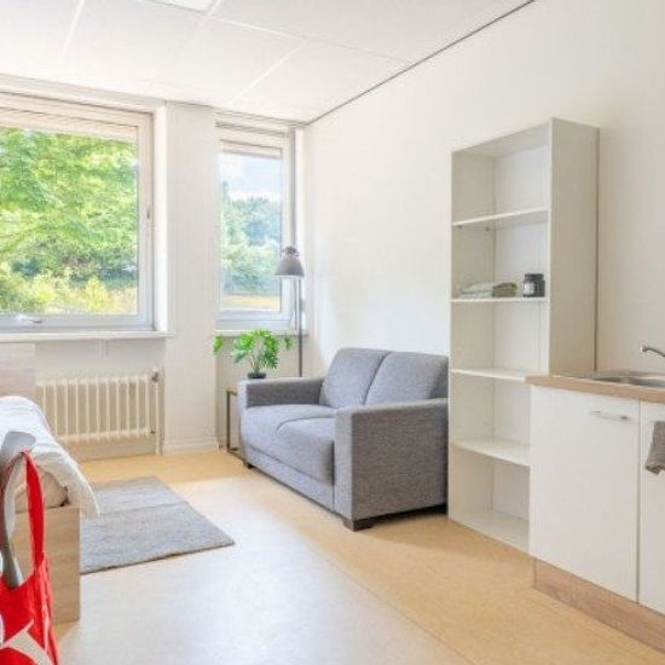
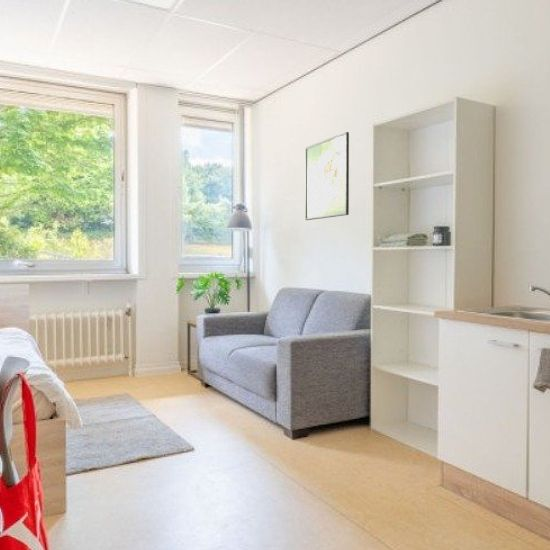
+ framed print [304,131,350,221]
